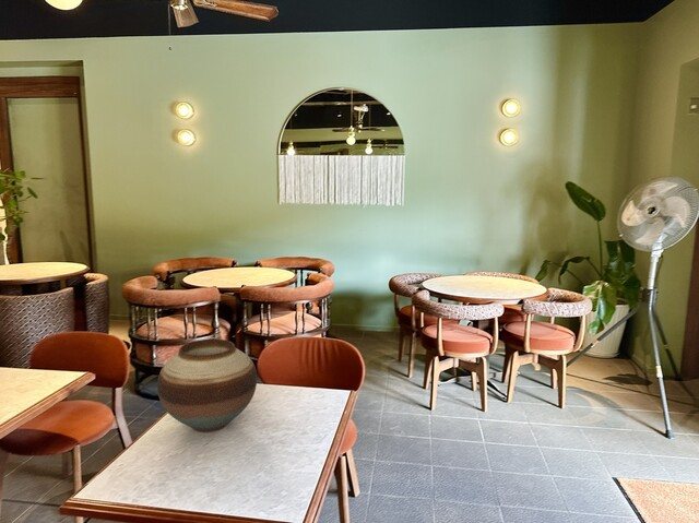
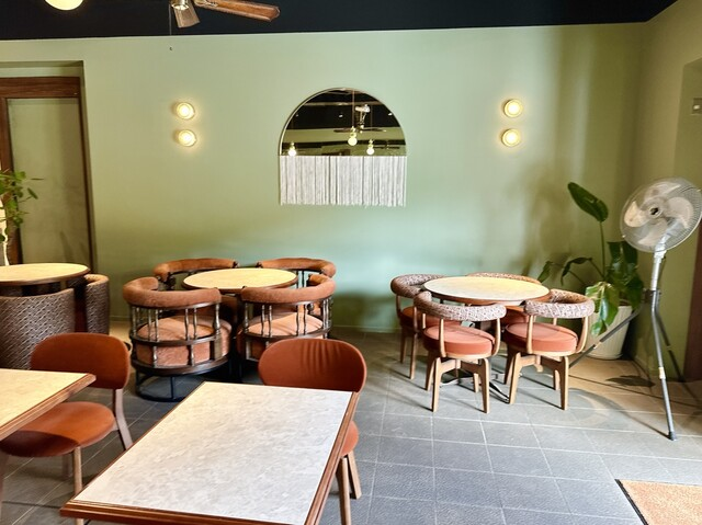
- vase [156,338,258,433]
